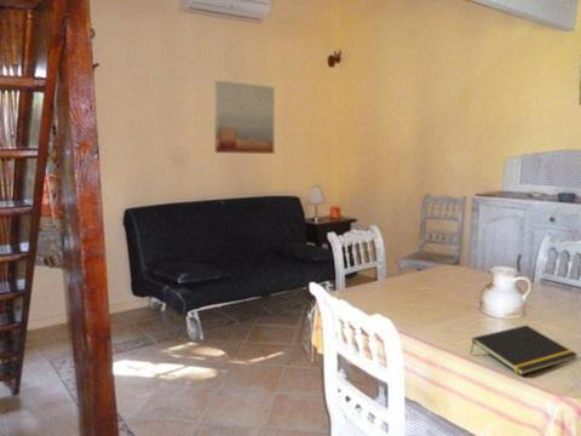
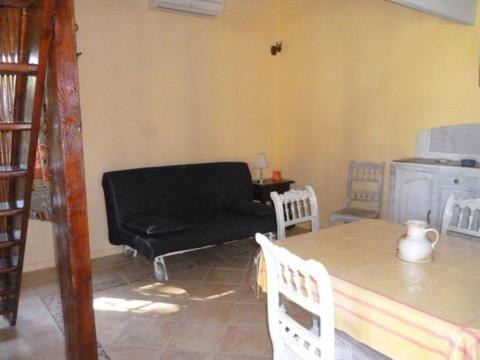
- wall art [213,79,276,155]
- notepad [468,325,579,377]
